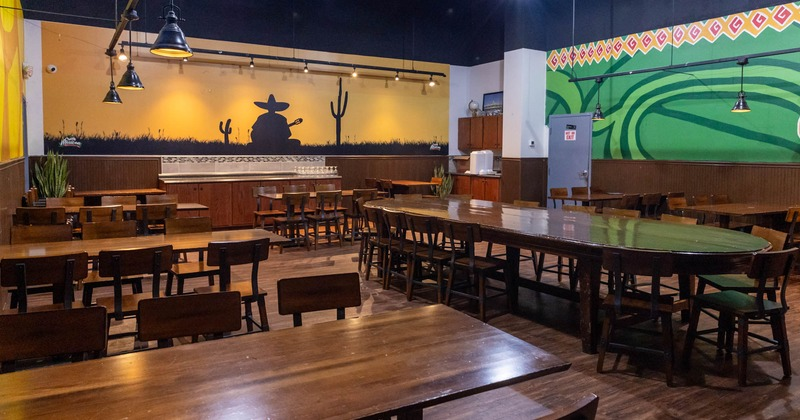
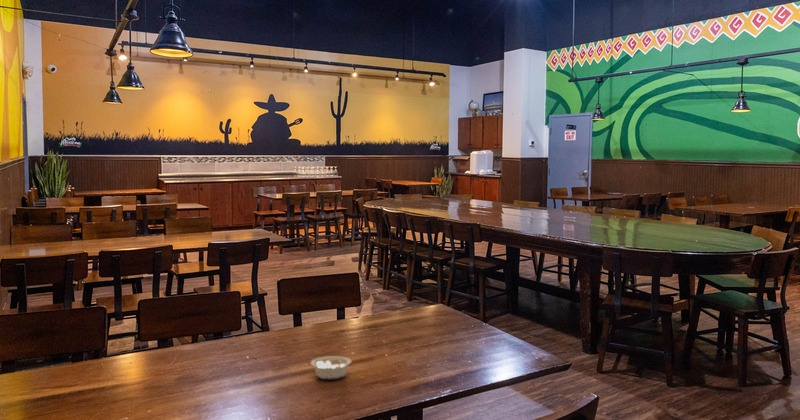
+ legume [306,354,352,380]
